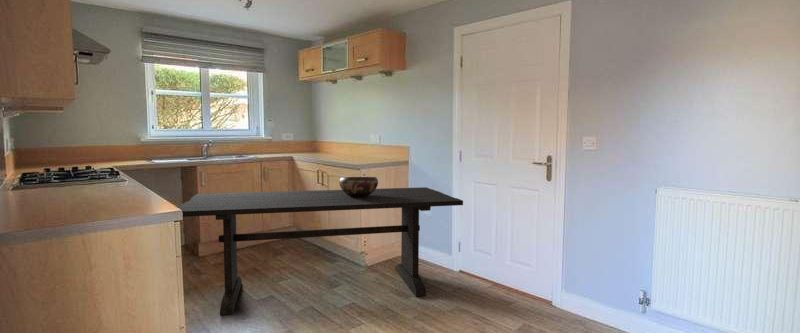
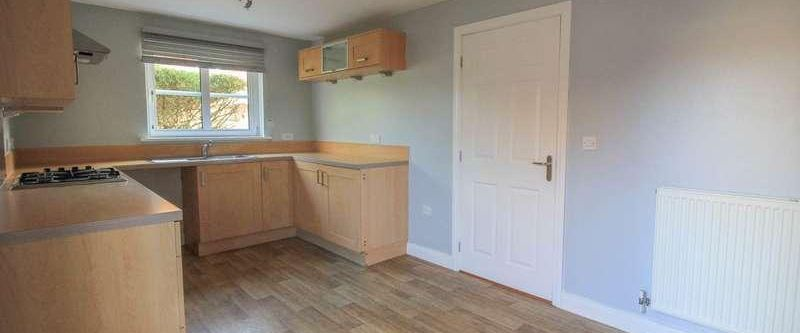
- dining table [177,186,464,317]
- decorative bowl [338,176,379,196]
